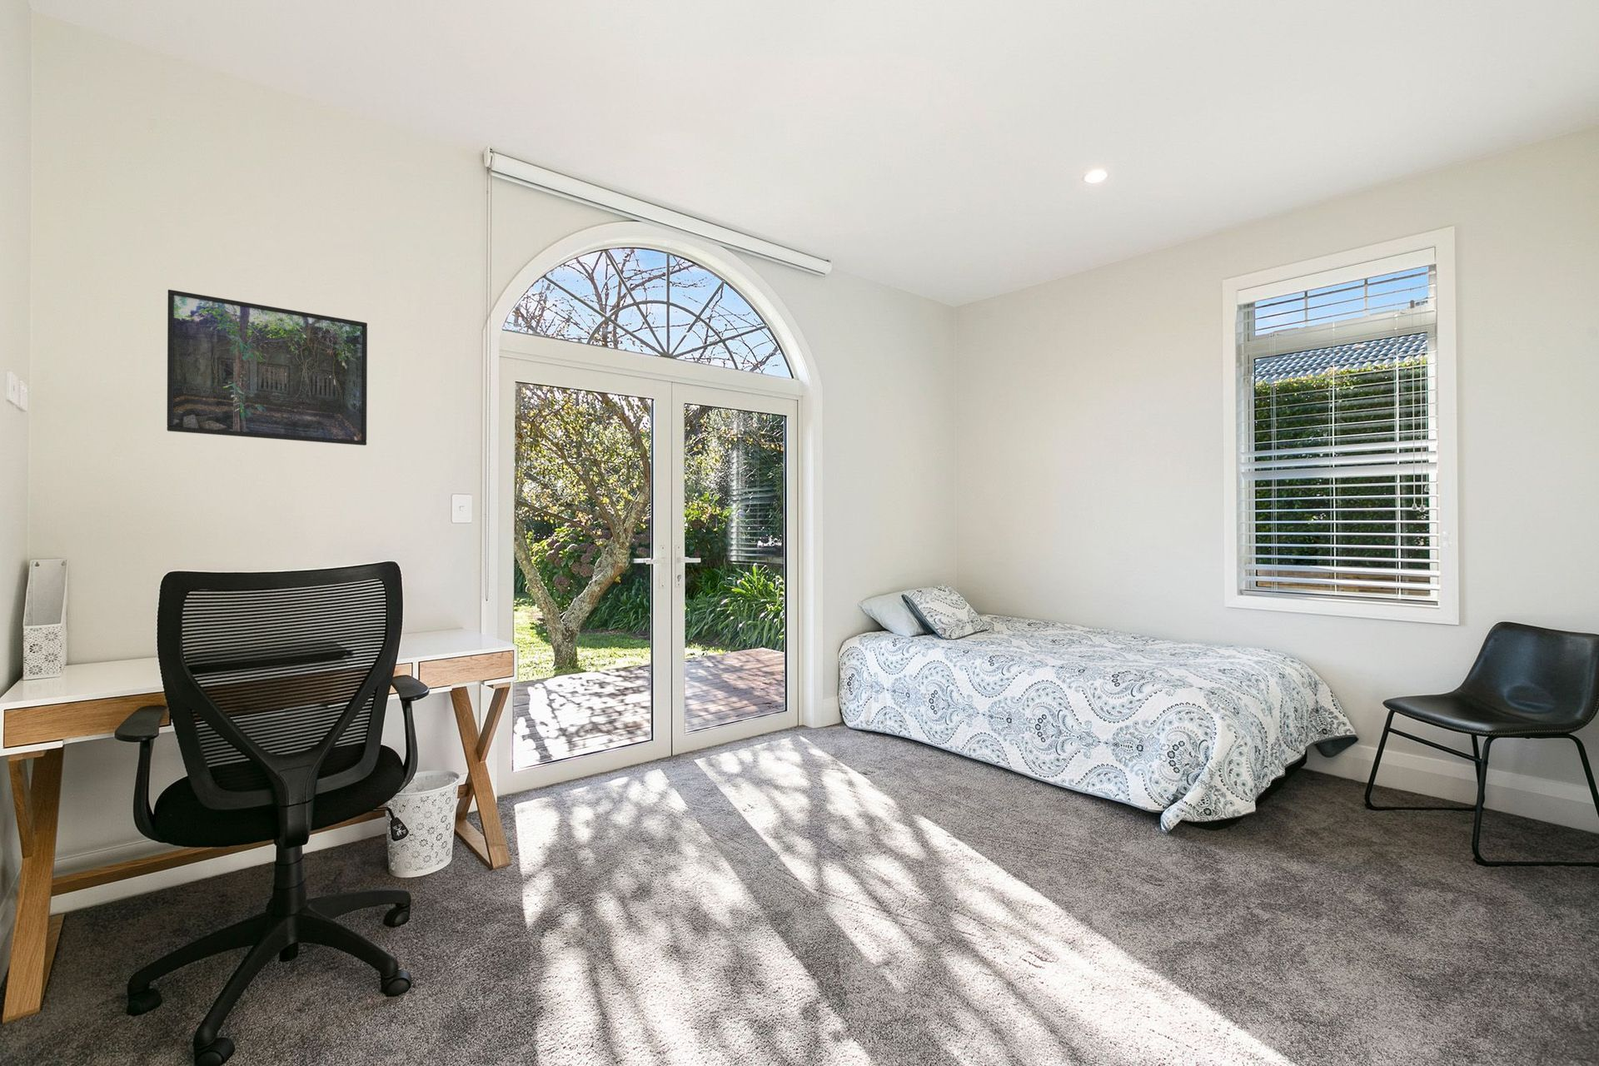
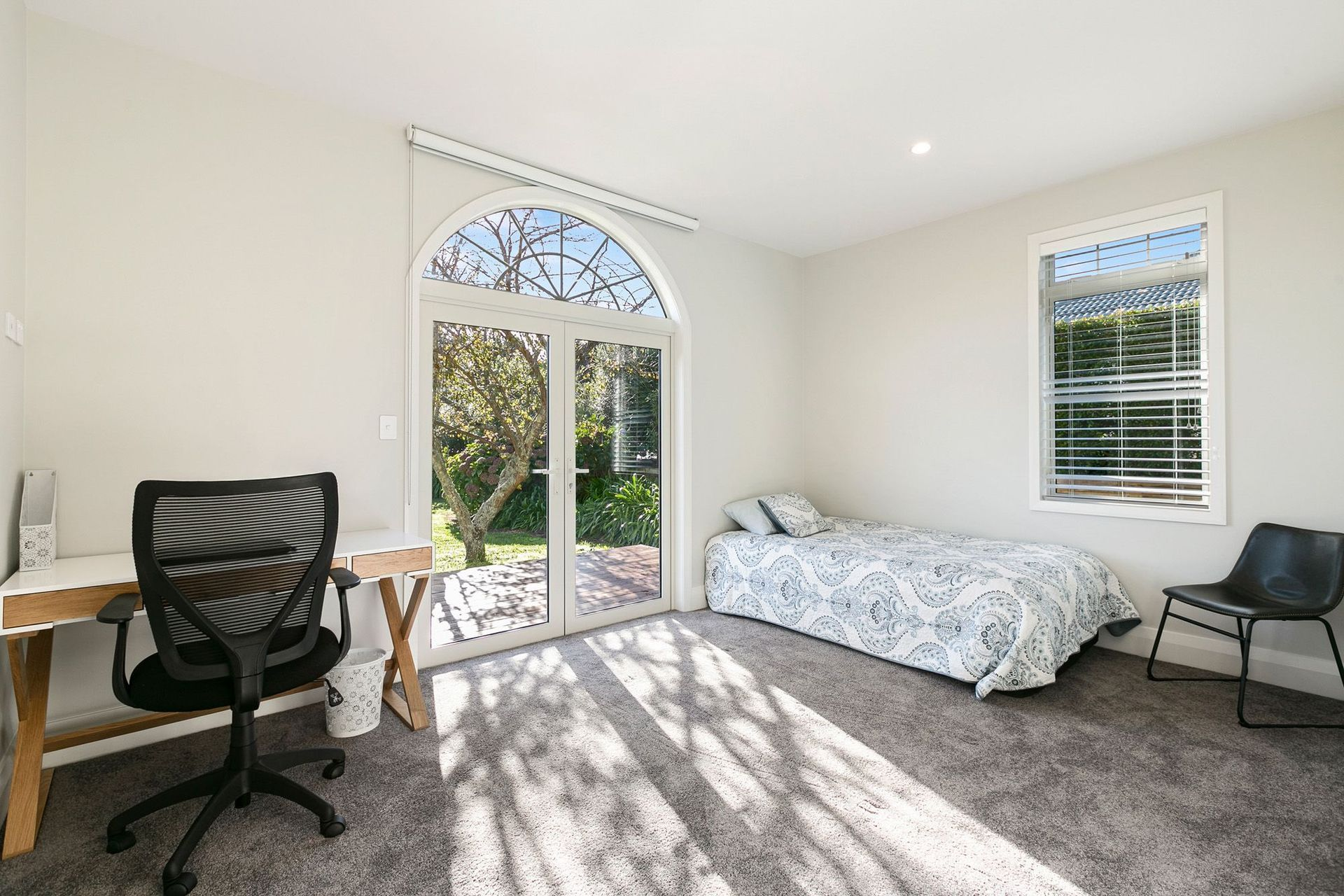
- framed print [167,289,368,446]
